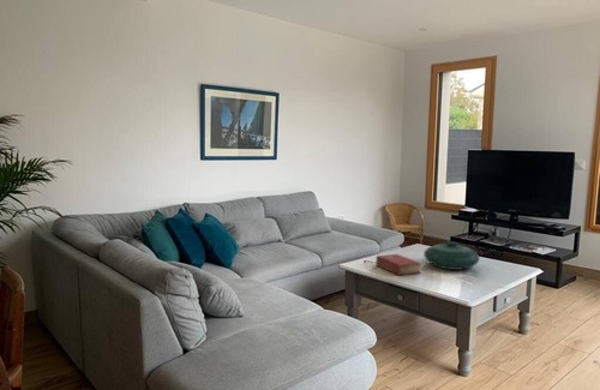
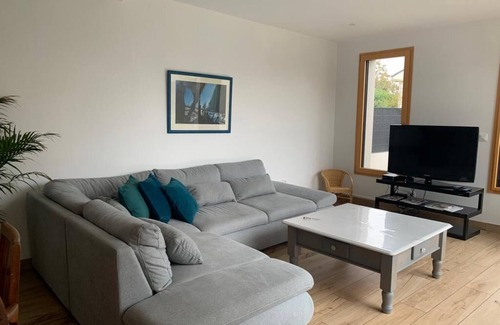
- book [374,253,422,276]
- decorative bowl [422,240,481,271]
